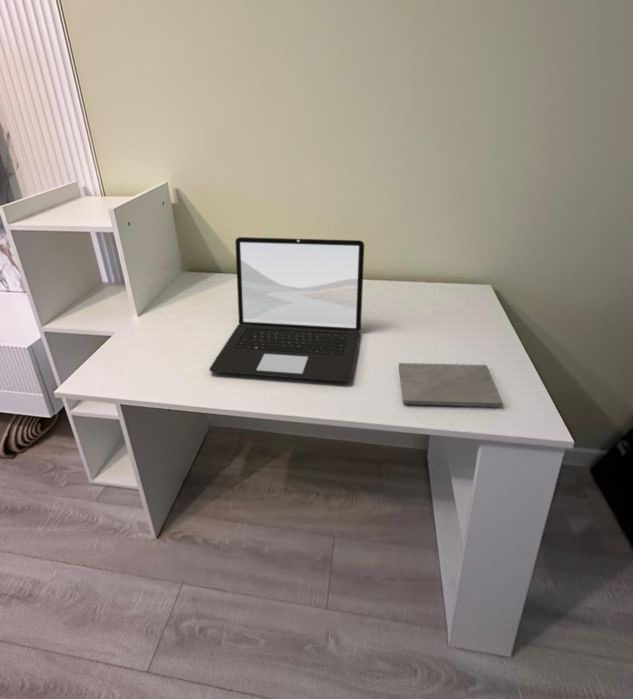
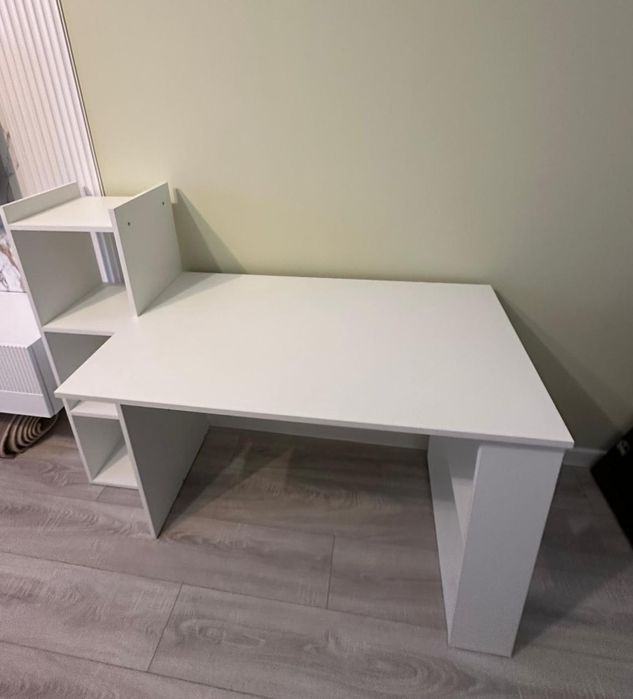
- laptop [208,236,365,383]
- notepad [398,362,504,409]
